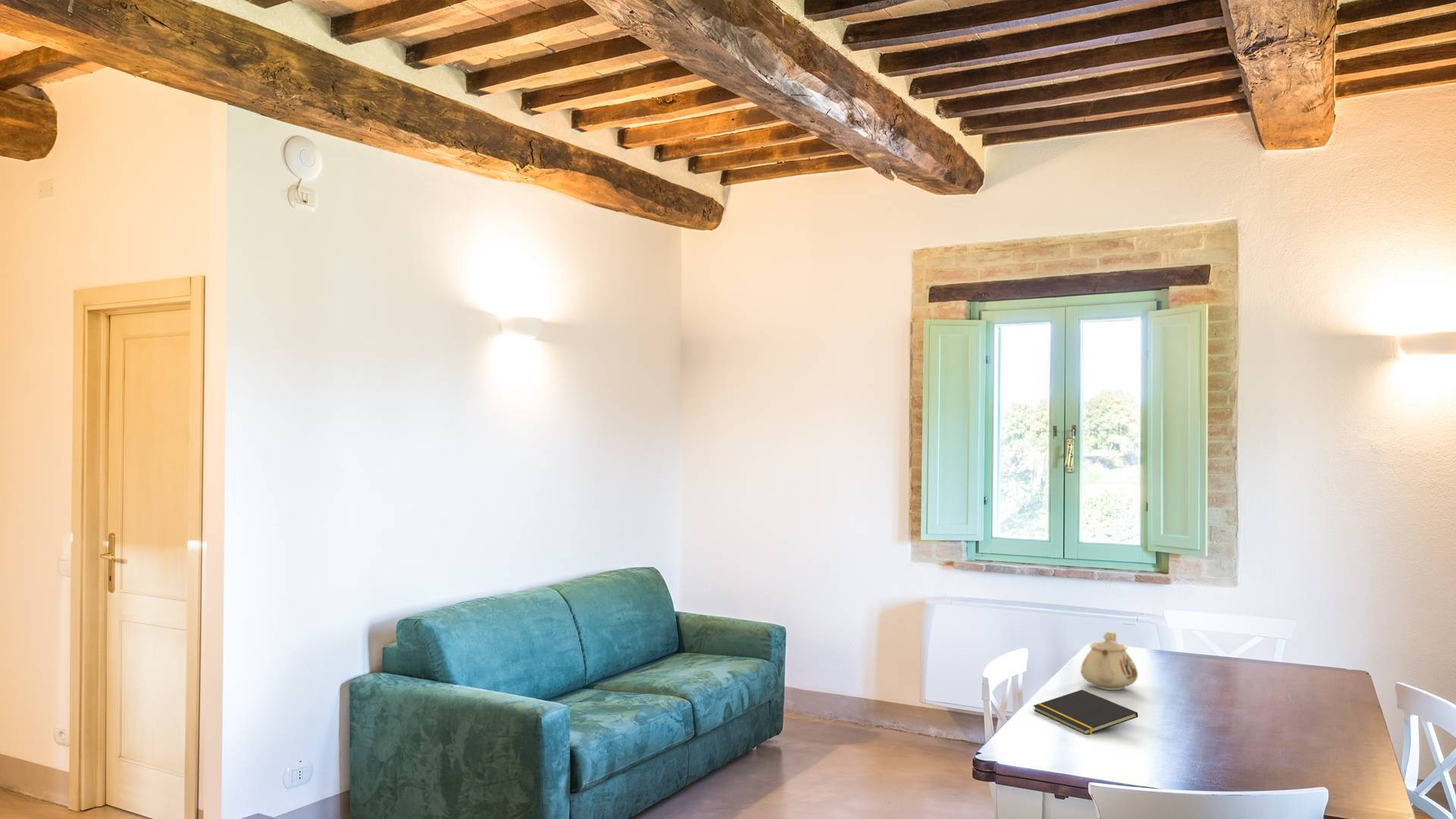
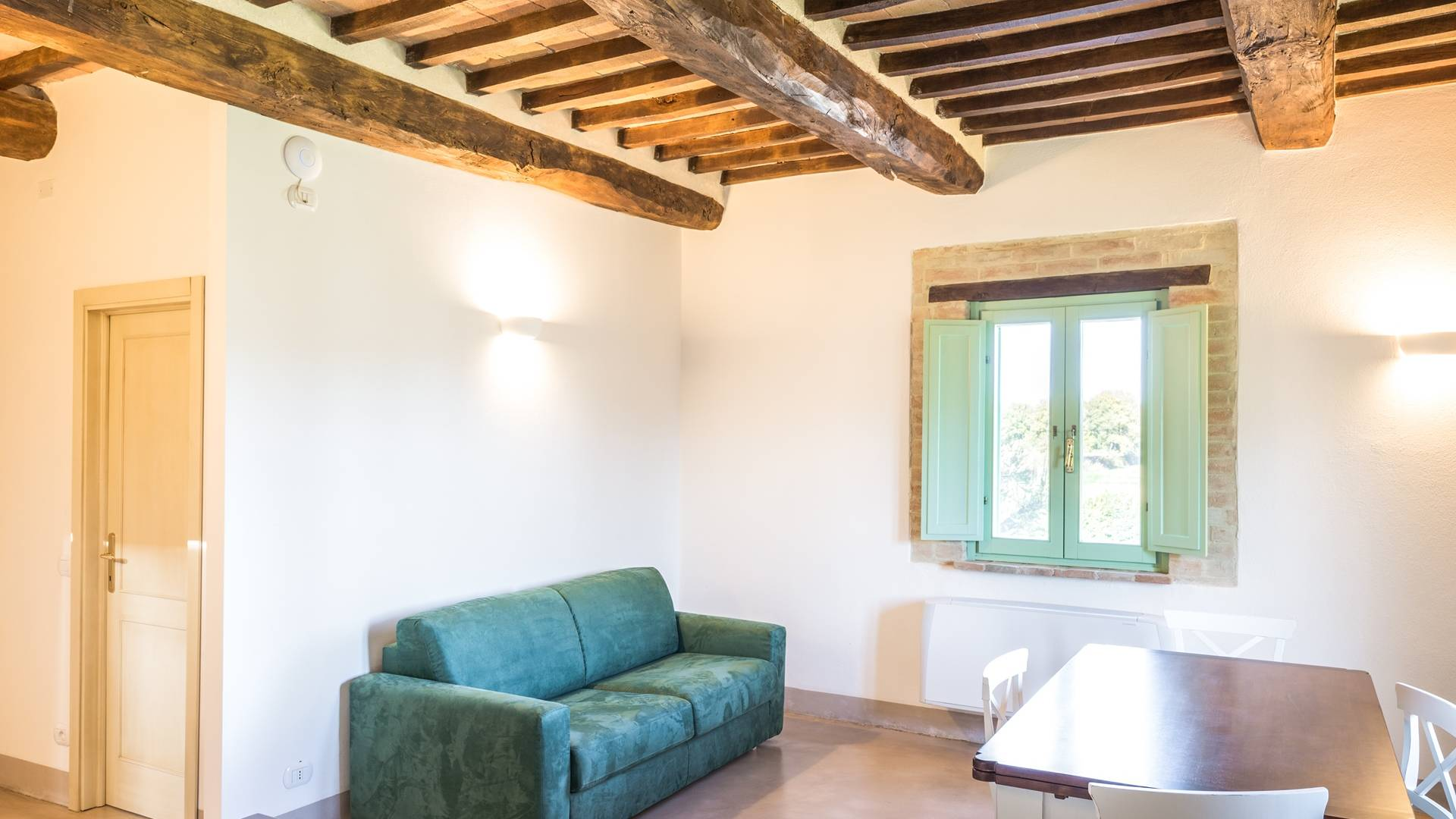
- notepad [1033,689,1139,736]
- teapot [1080,631,1138,691]
